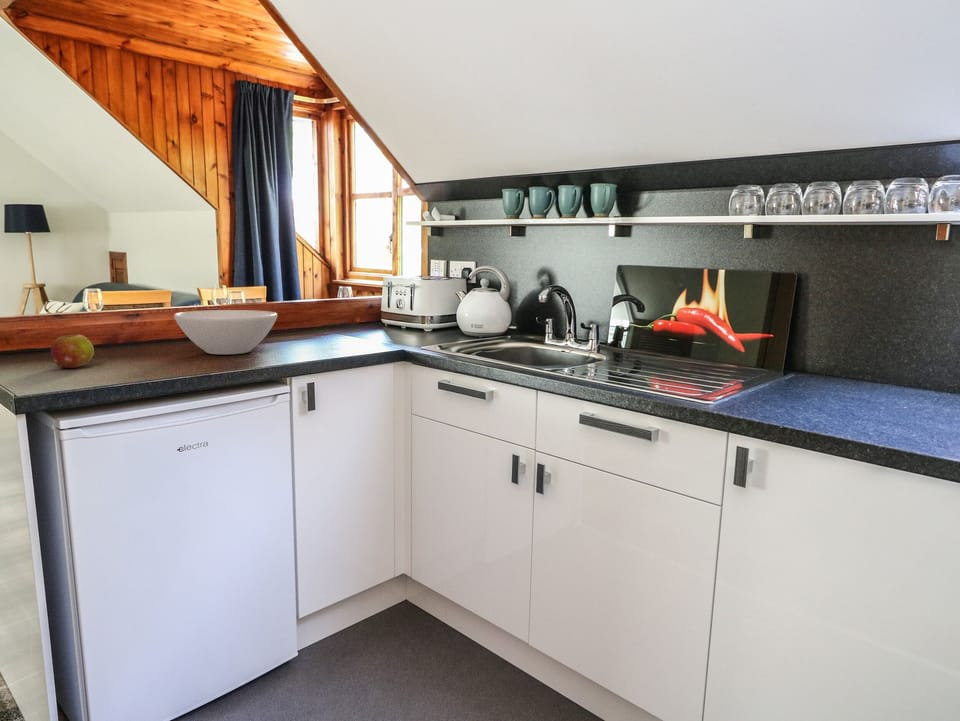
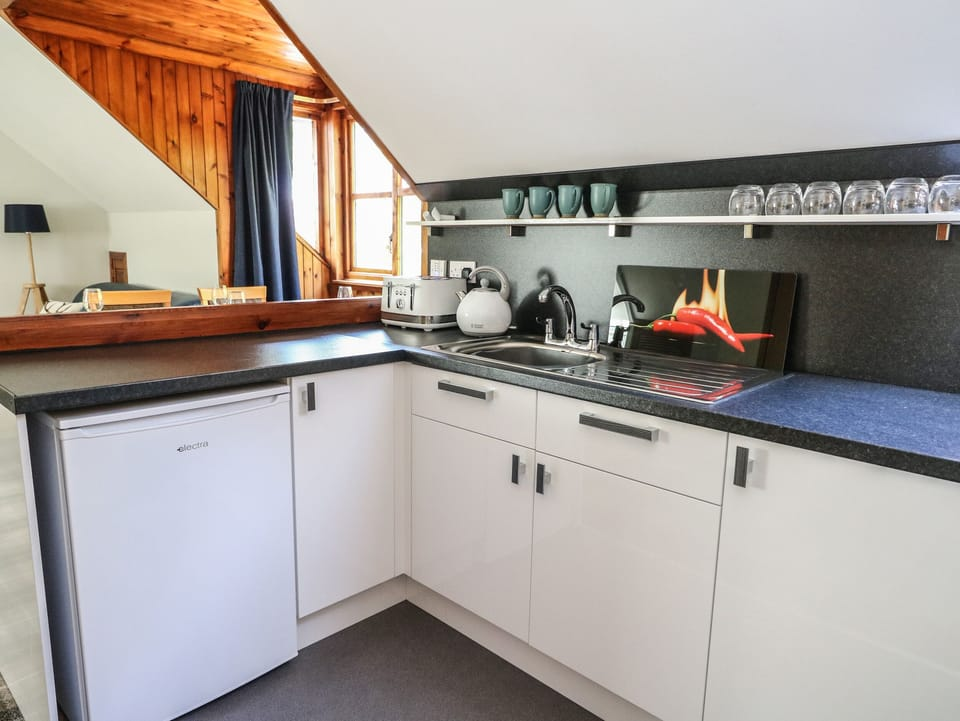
- fruit [50,334,95,369]
- bowl [173,309,278,355]
